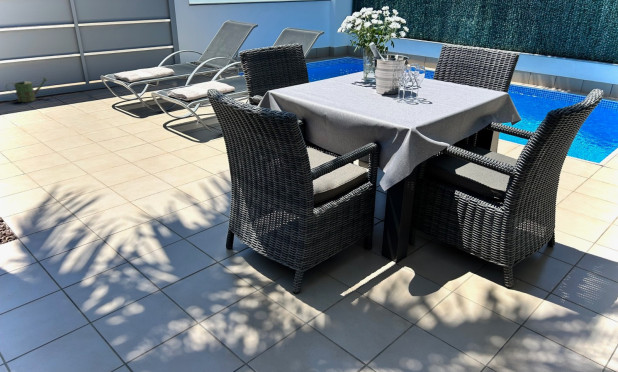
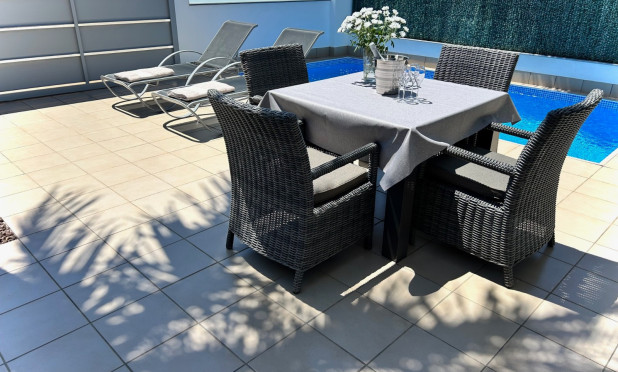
- watering can [5,76,50,103]
